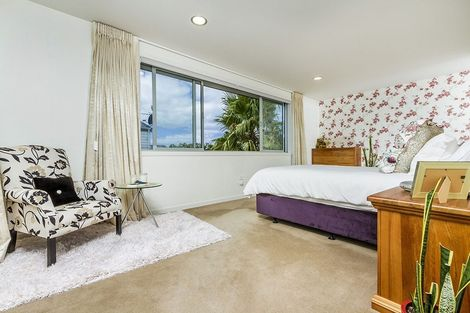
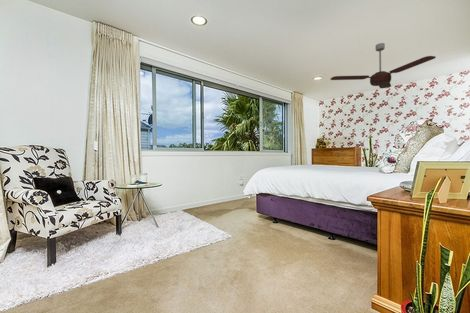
+ ceiling fan [329,42,437,89]
